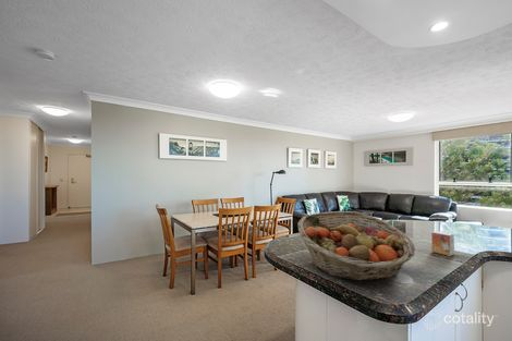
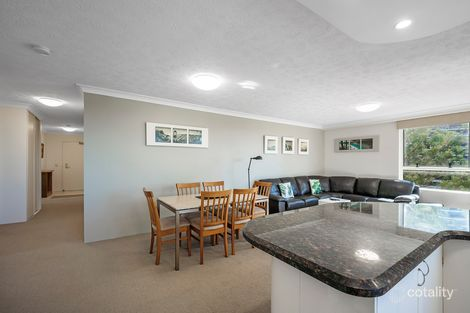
- fruit basket [297,210,416,281]
- small box [430,230,455,257]
